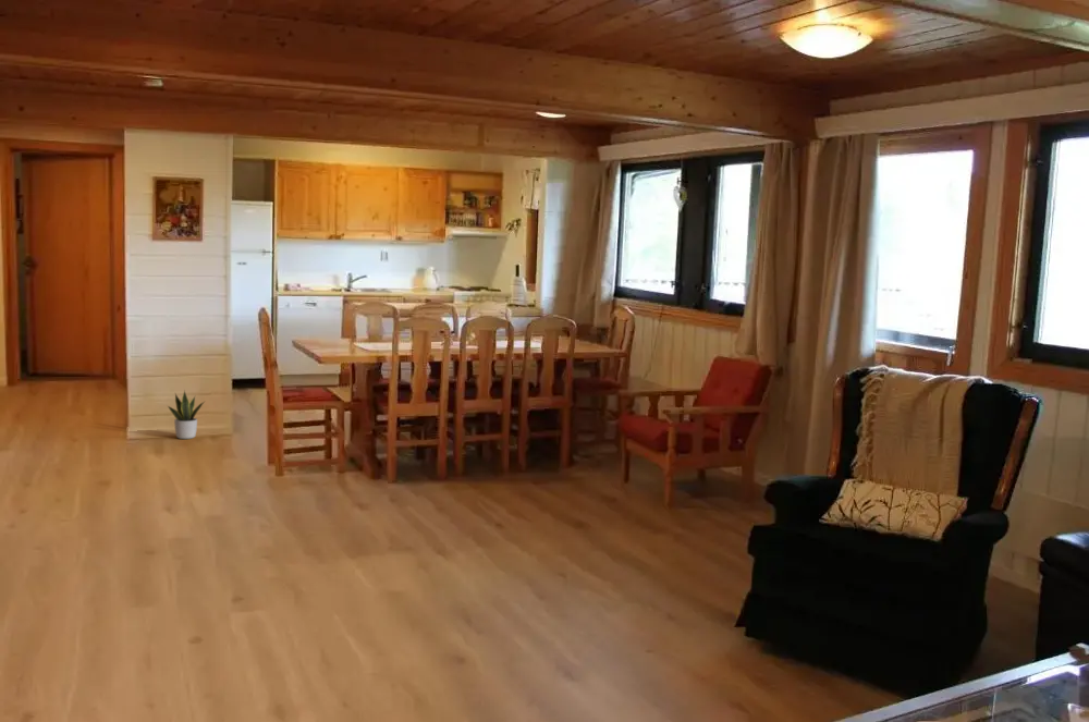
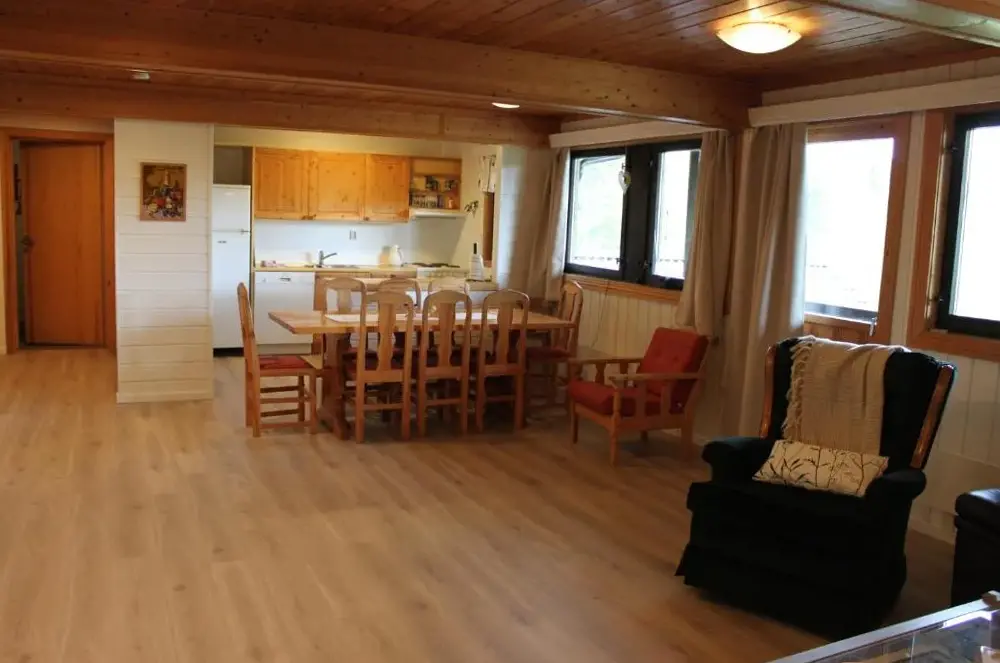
- potted plant [167,389,205,440]
